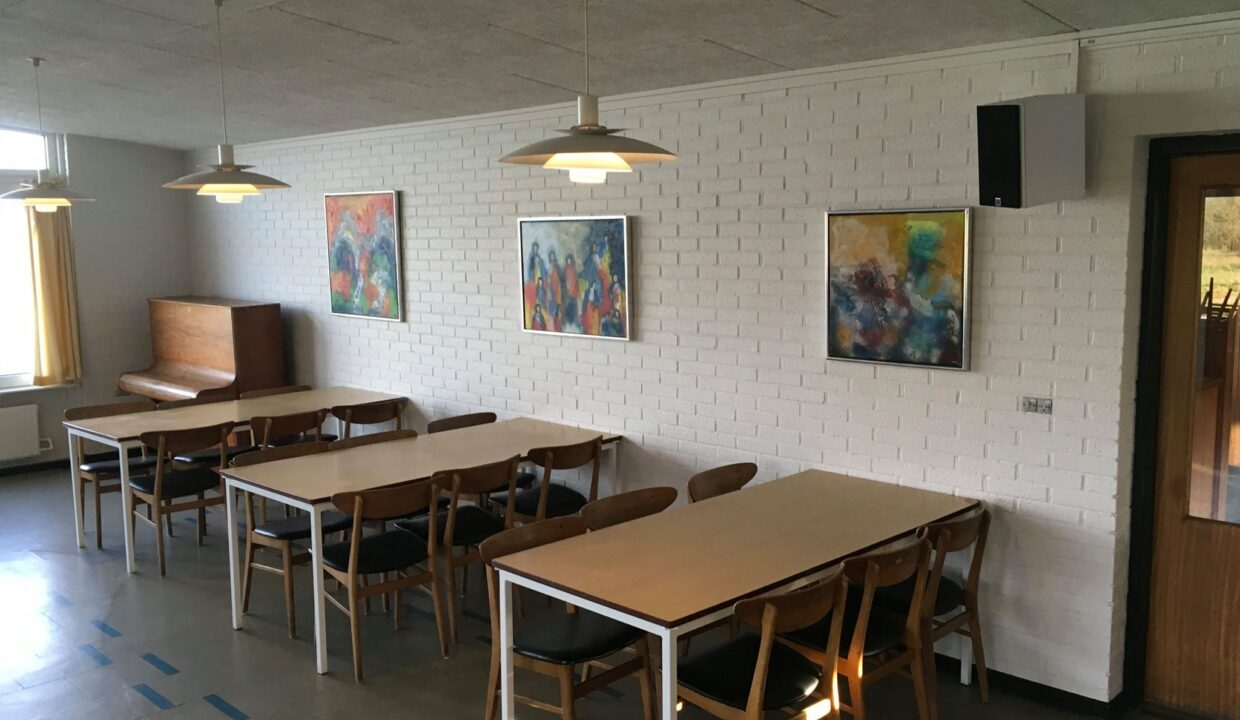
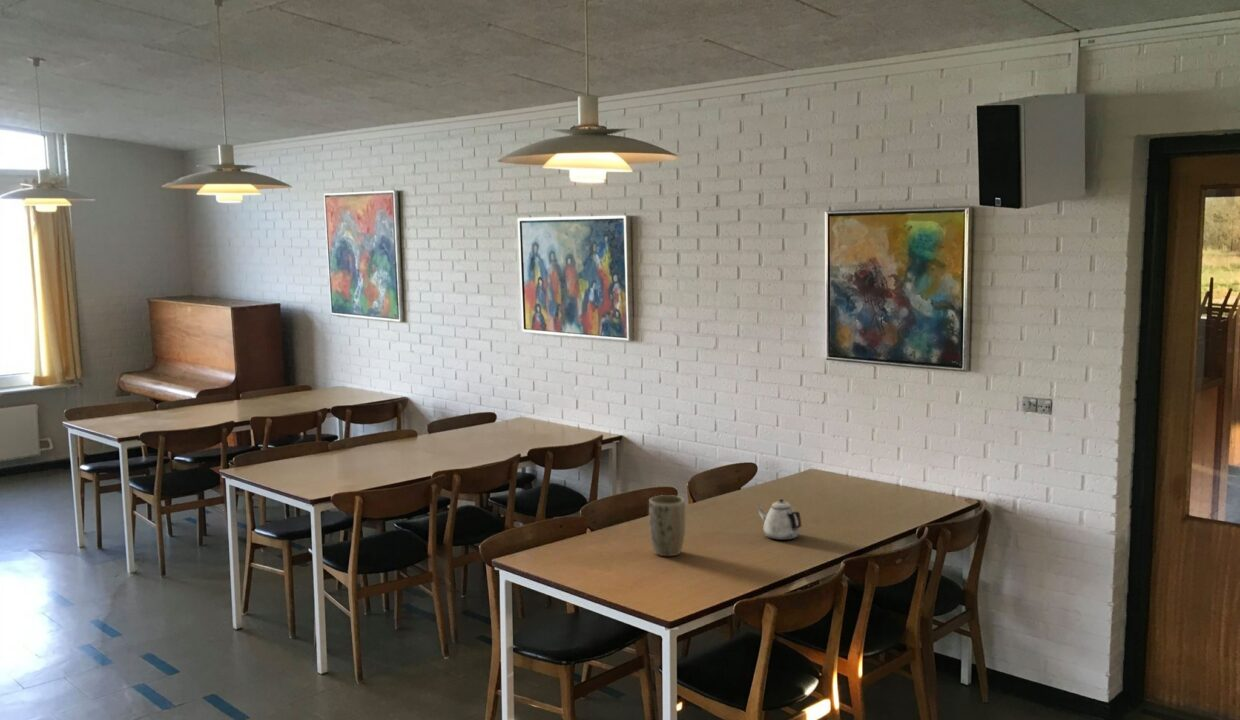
+ teapot [756,498,802,541]
+ plant pot [648,494,686,557]
